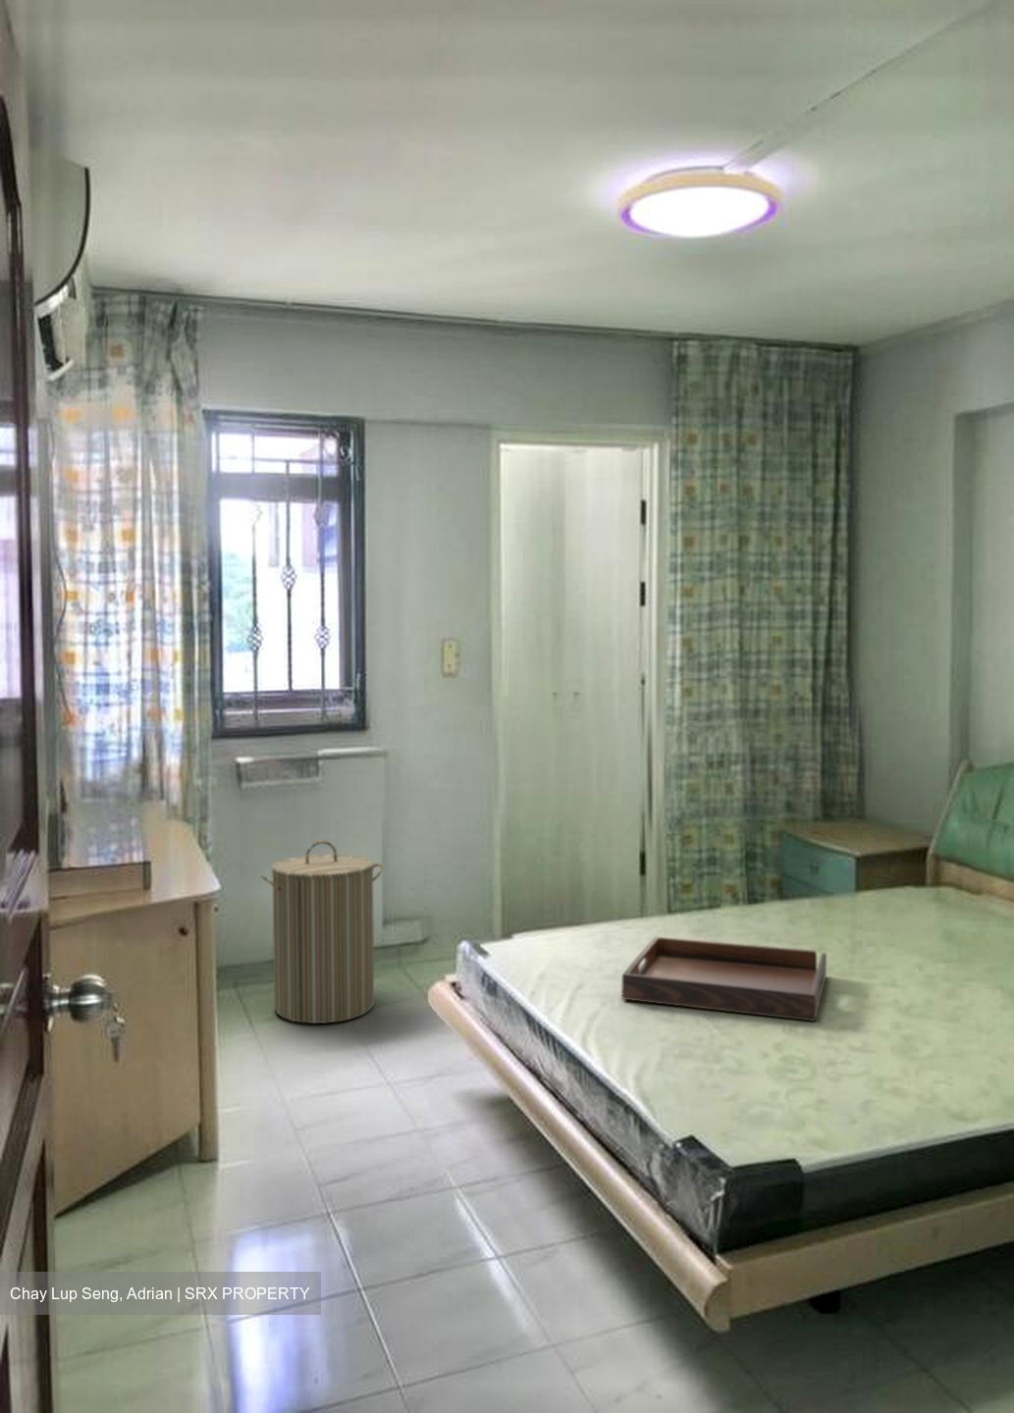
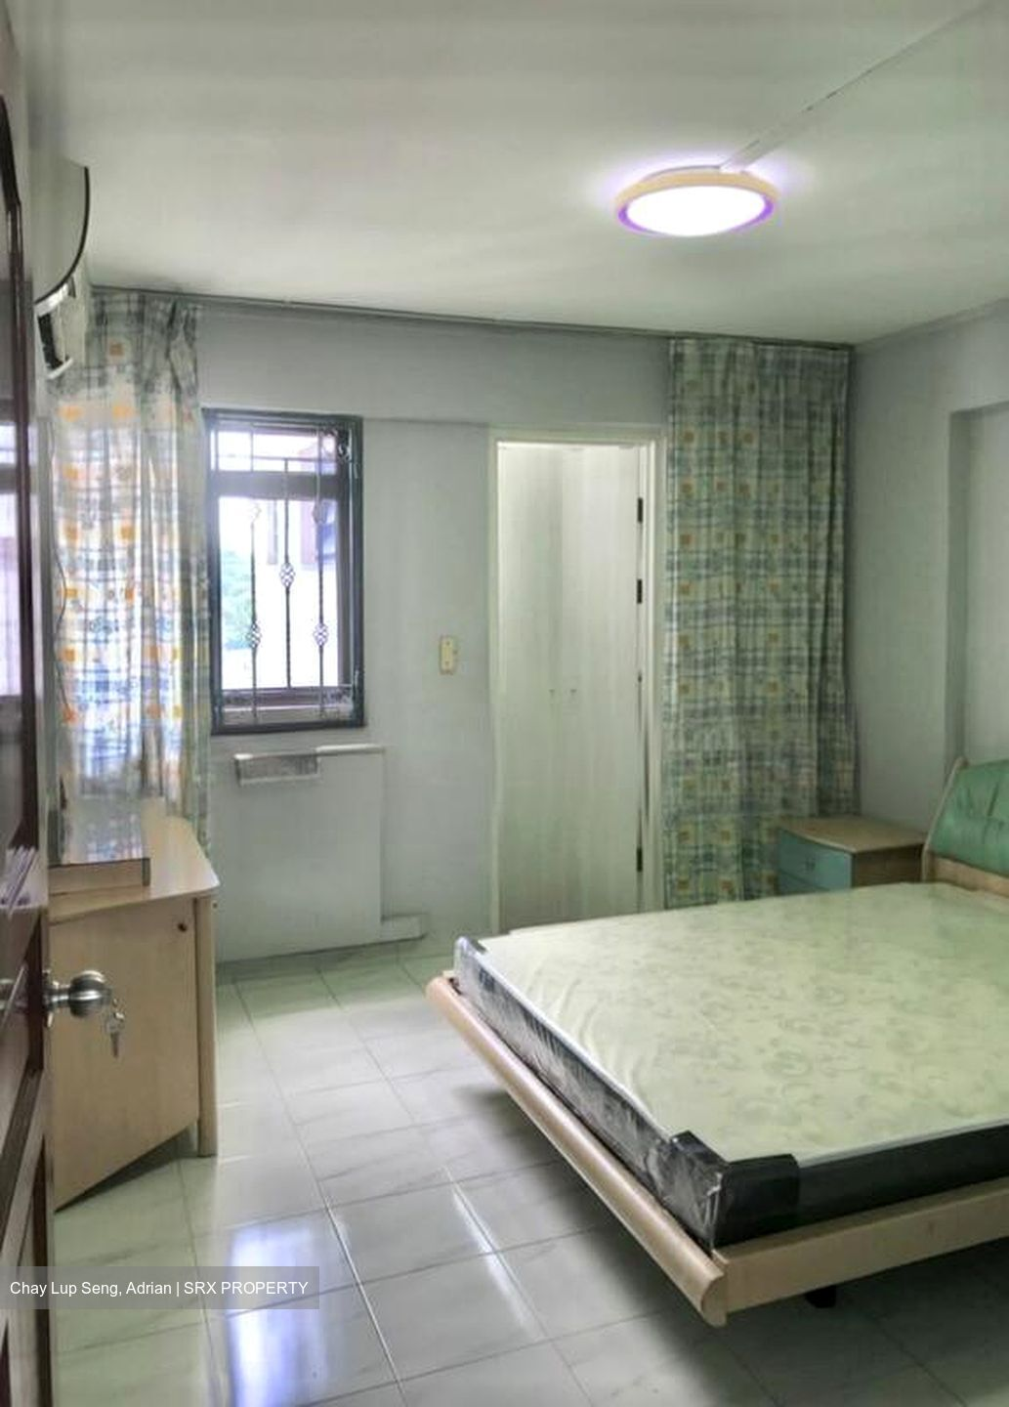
- laundry hamper [260,840,384,1025]
- serving tray [620,935,827,1022]
